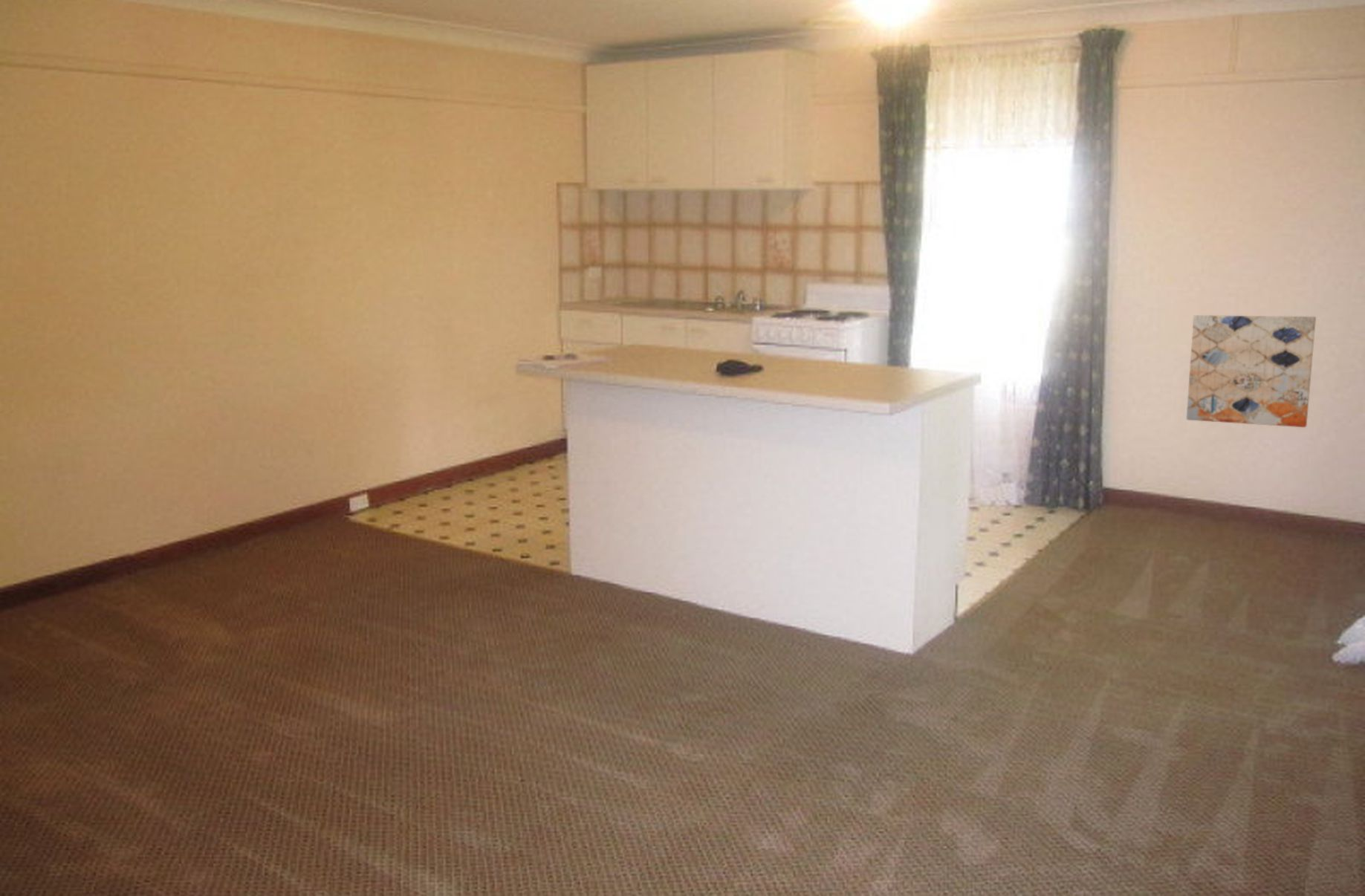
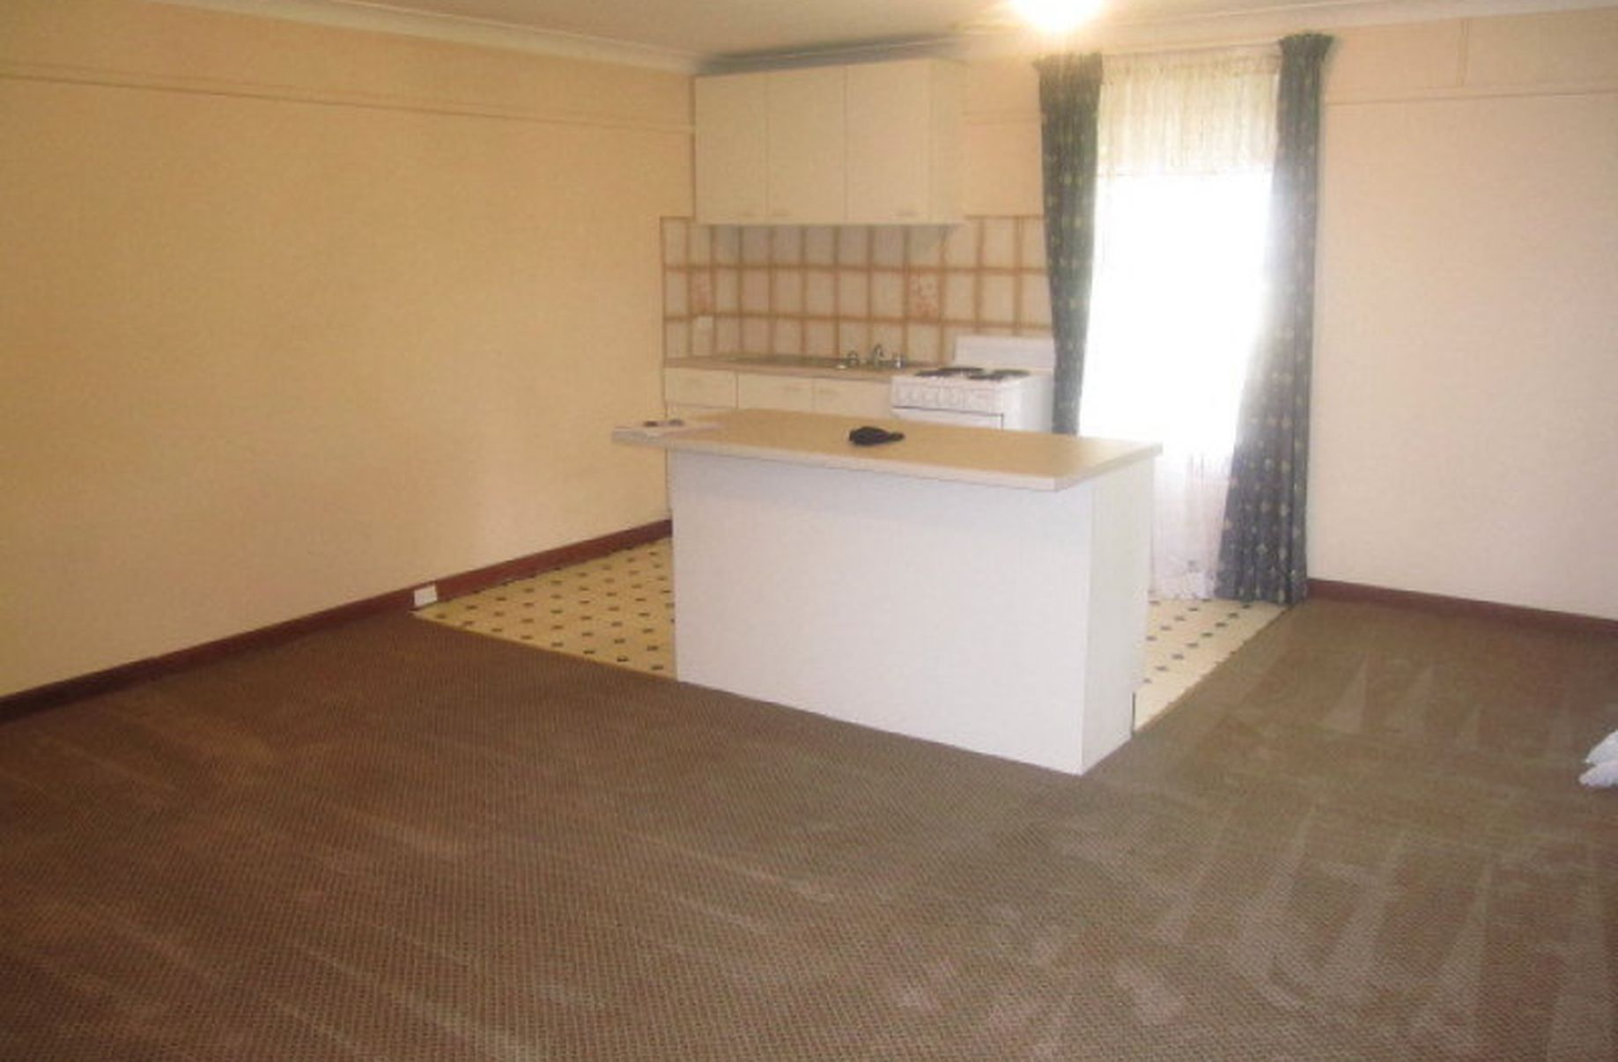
- wall art [1186,314,1317,428]
